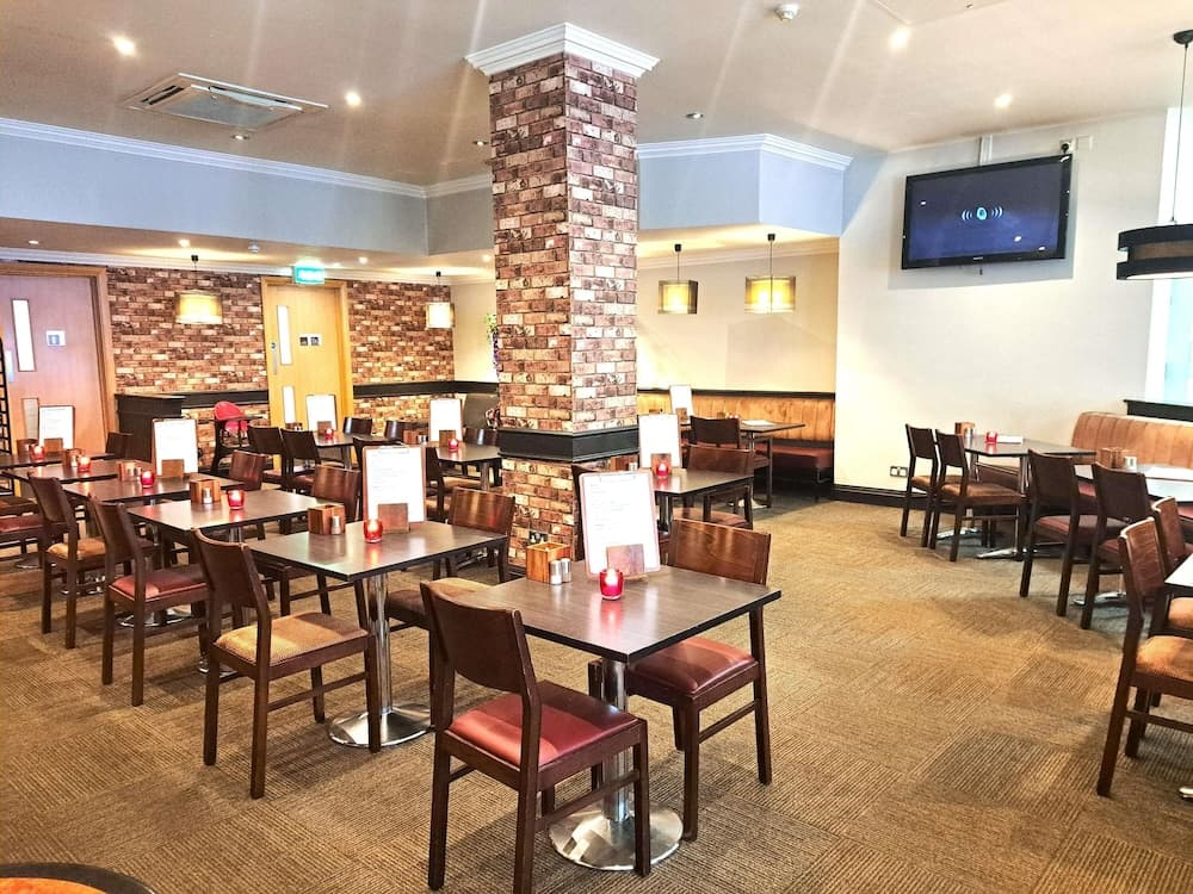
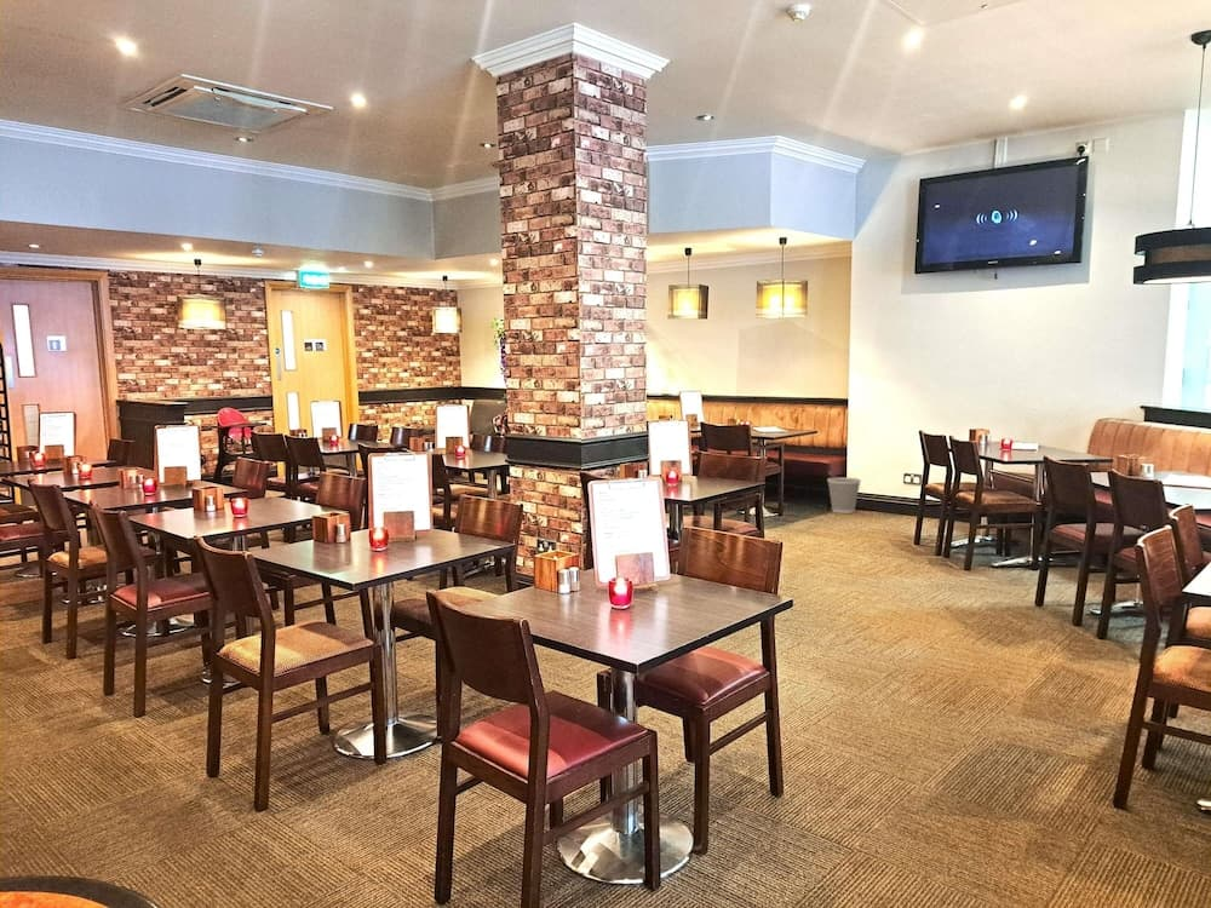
+ wastebasket [826,476,862,515]
